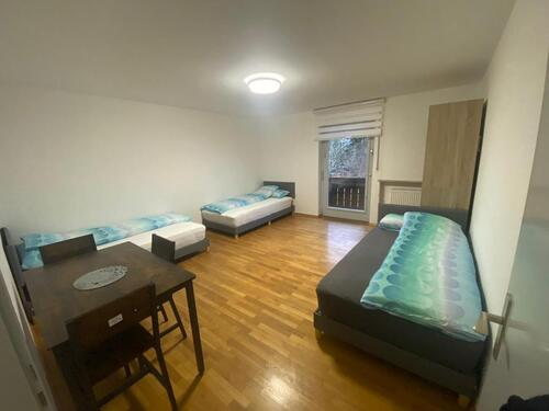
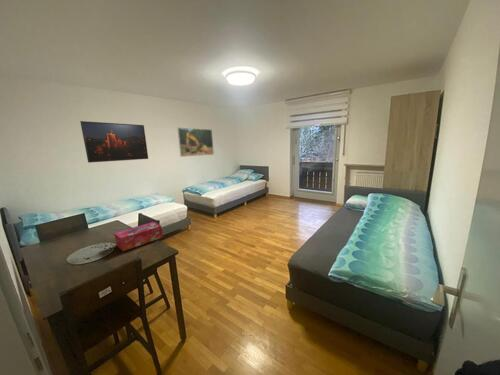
+ tissue box [113,221,164,252]
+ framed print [79,120,149,164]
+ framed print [176,126,215,158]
